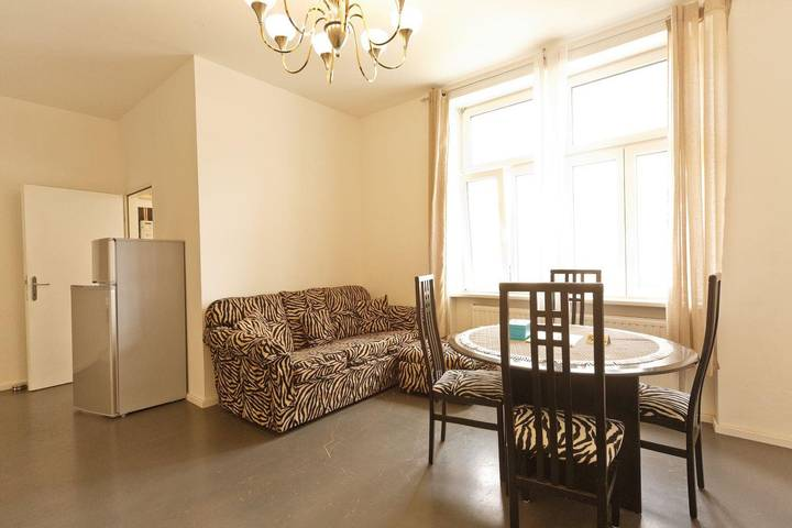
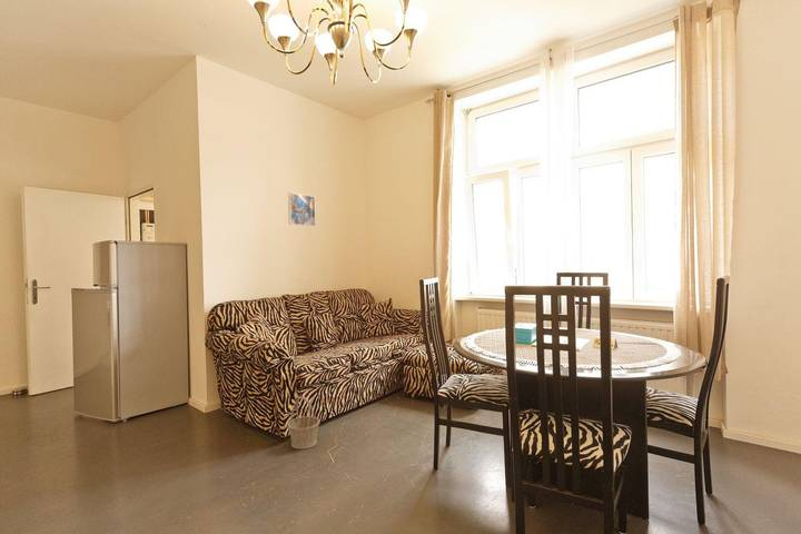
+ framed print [287,191,317,227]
+ basket [287,396,320,449]
